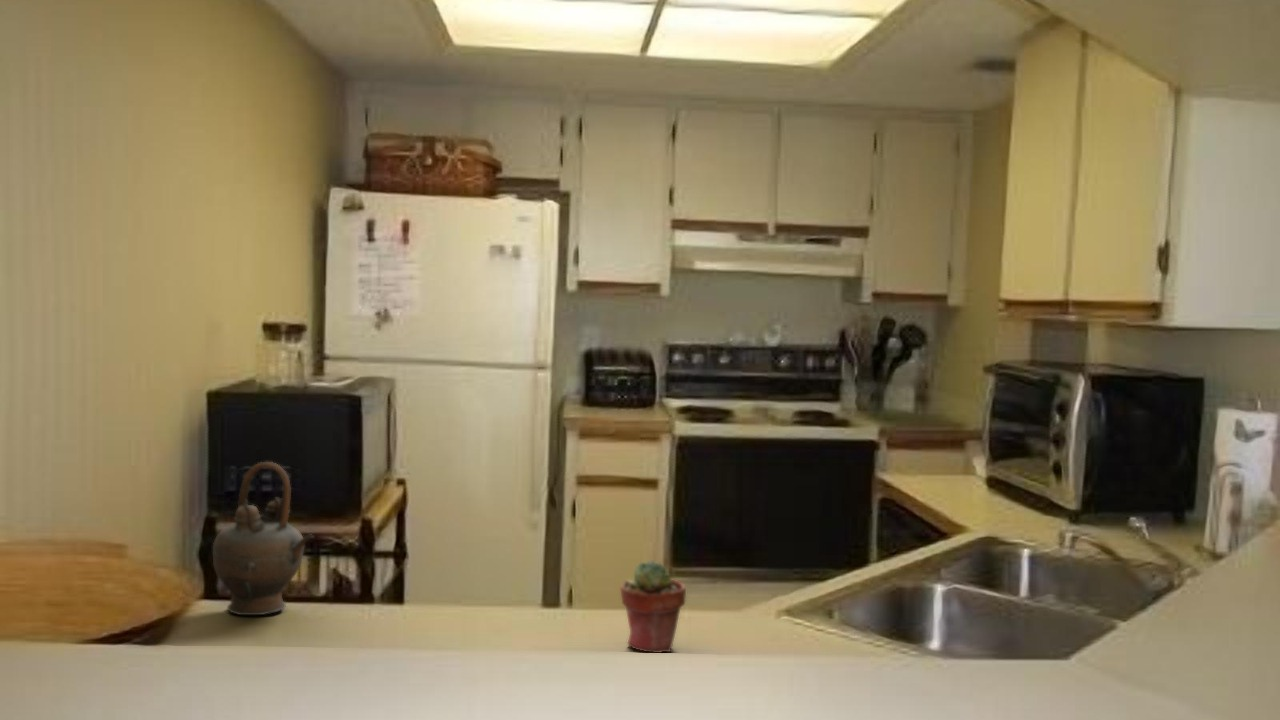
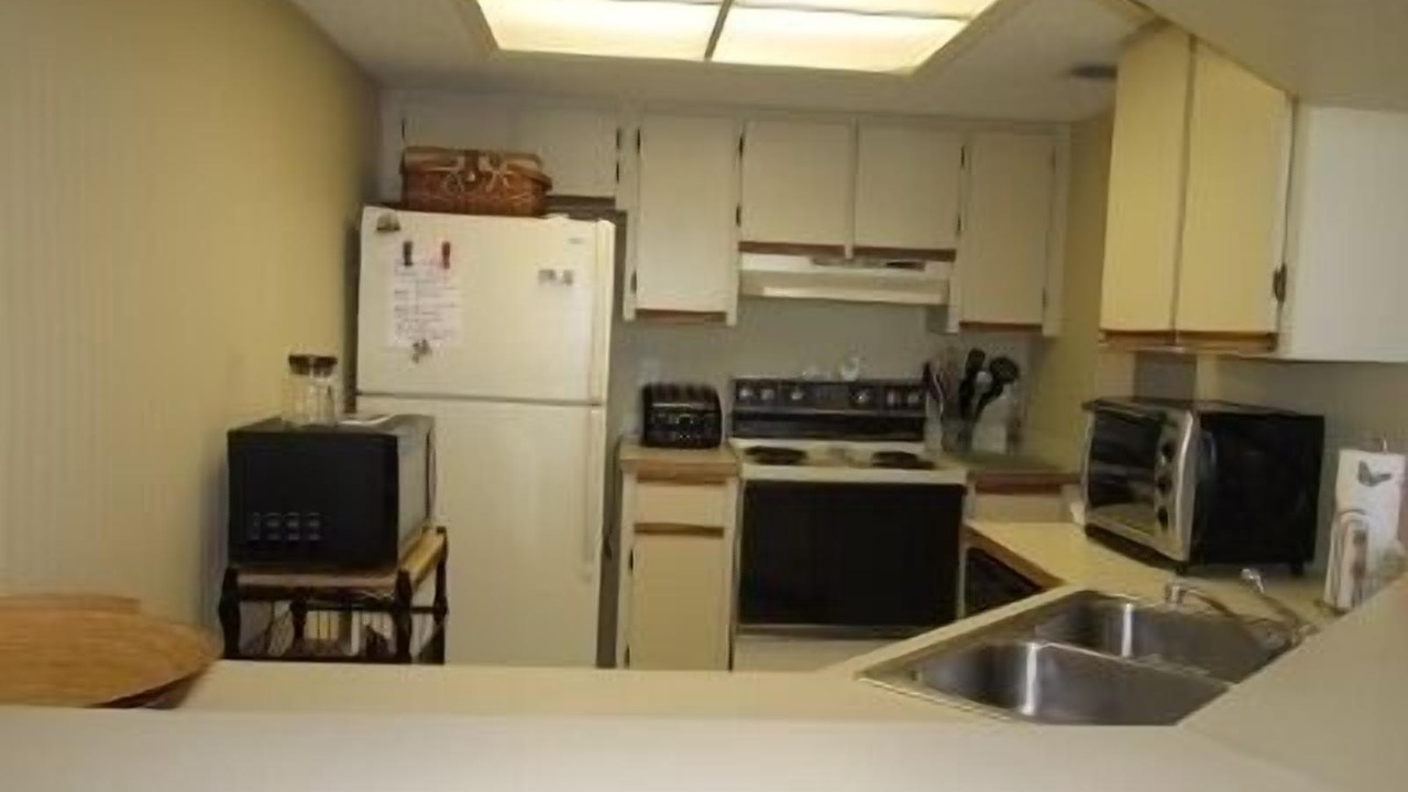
- potted succulent [620,560,687,654]
- teapot [212,461,315,616]
